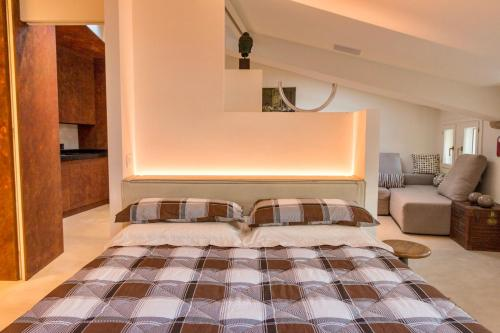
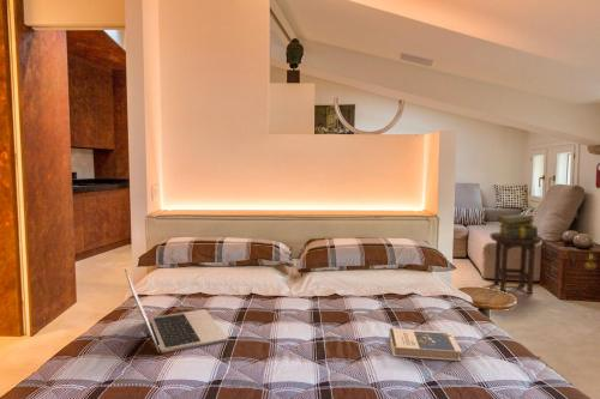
+ laptop [124,268,229,355]
+ stack of books [497,213,539,238]
+ hardback book [388,327,463,362]
+ stool [490,231,542,295]
